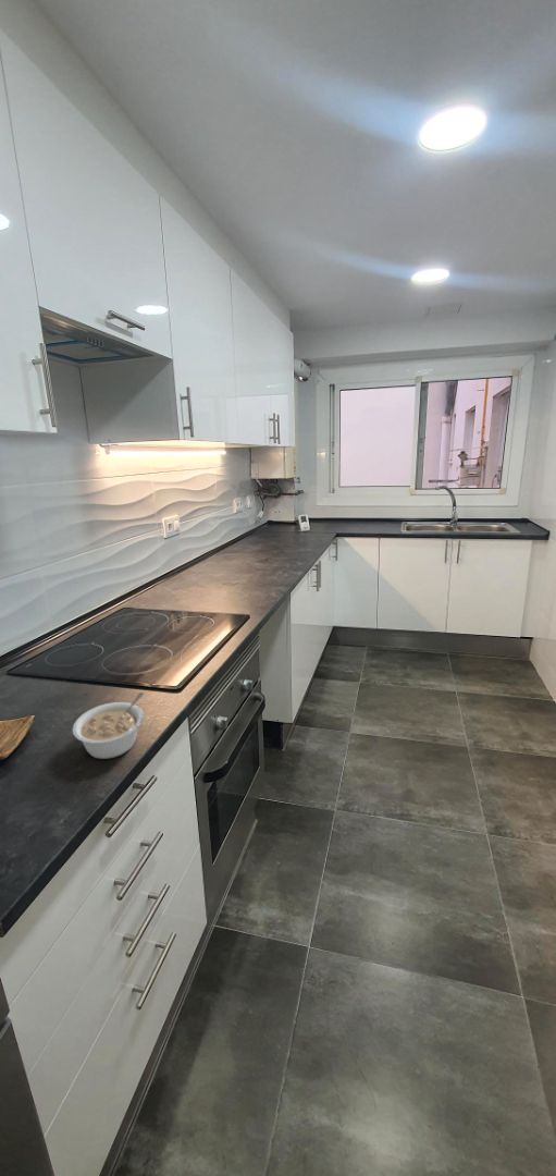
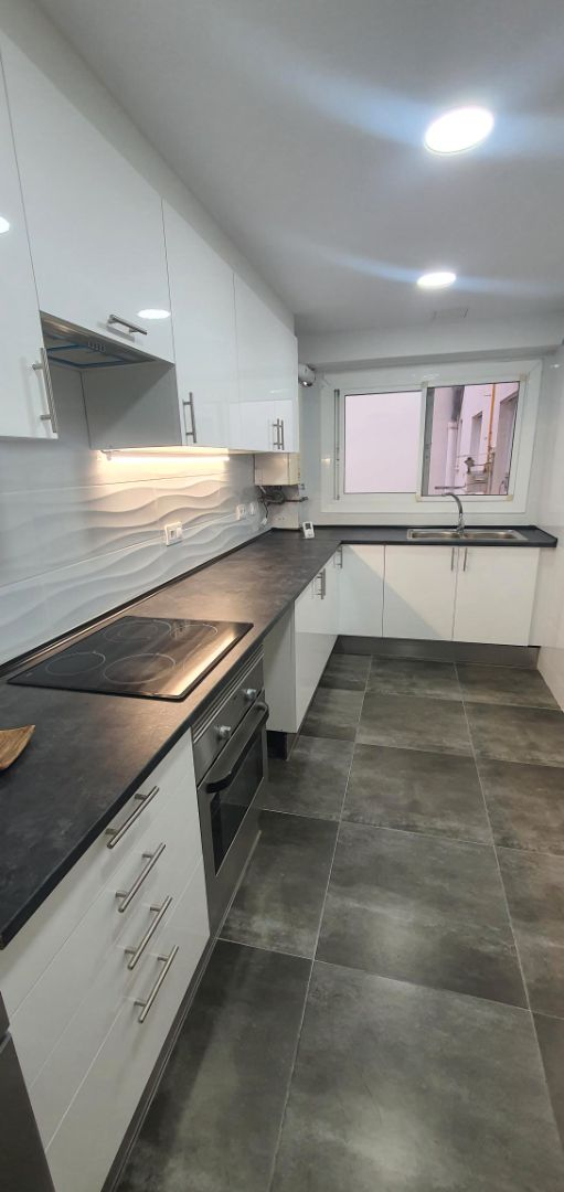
- legume [72,691,145,760]
